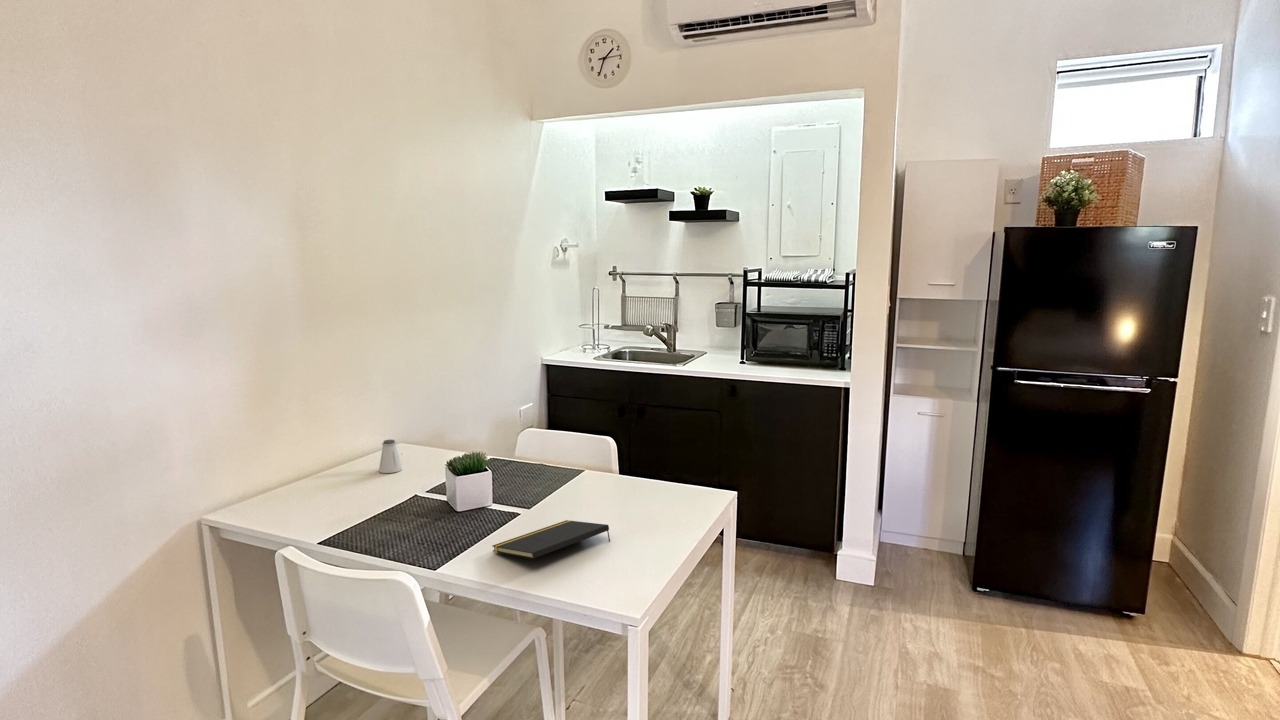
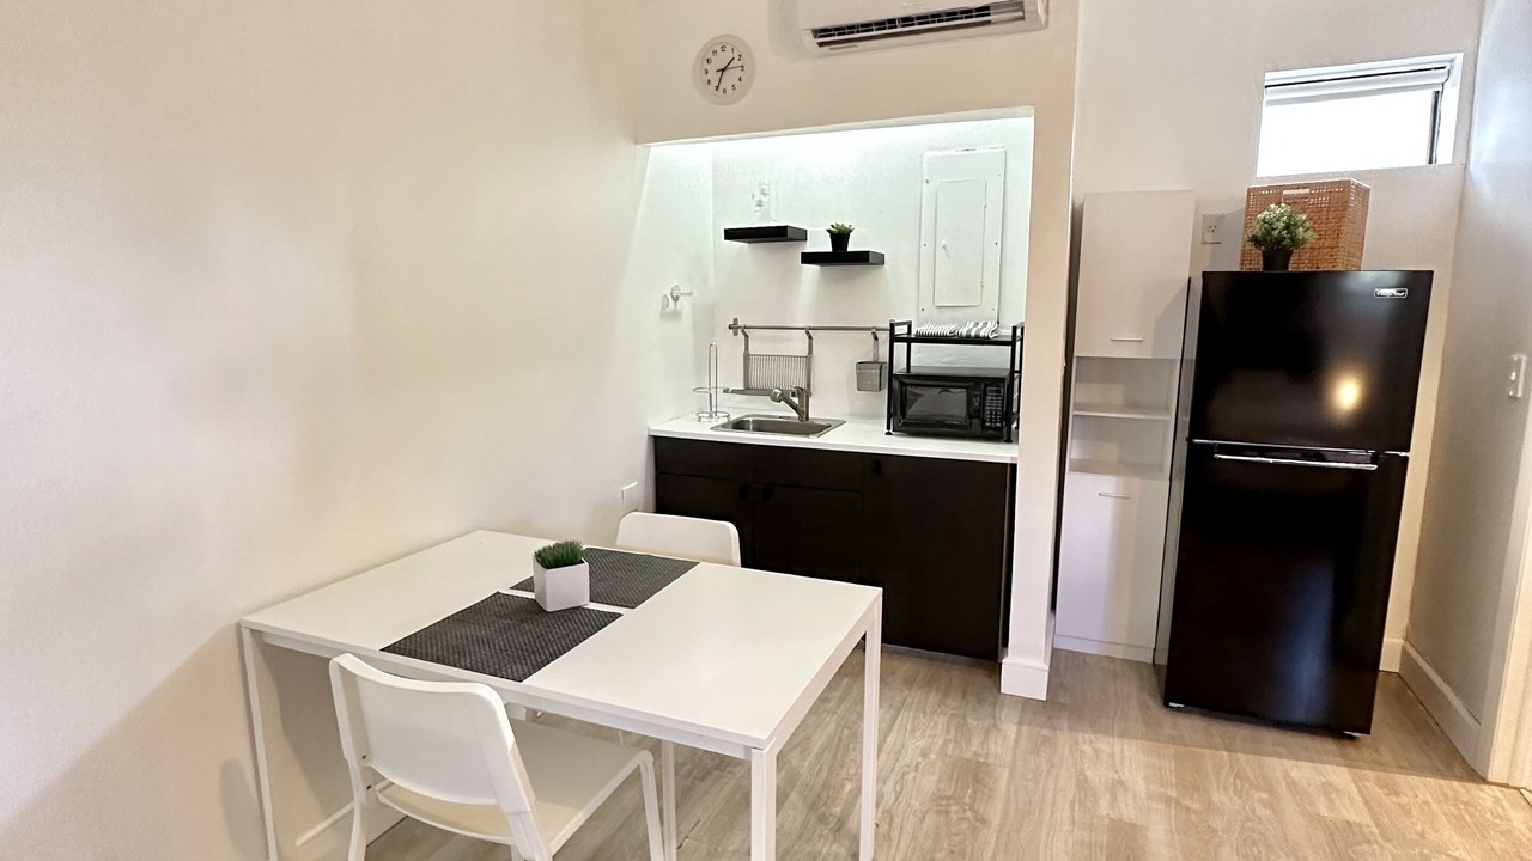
- saltshaker [378,439,403,474]
- notepad [491,519,611,560]
